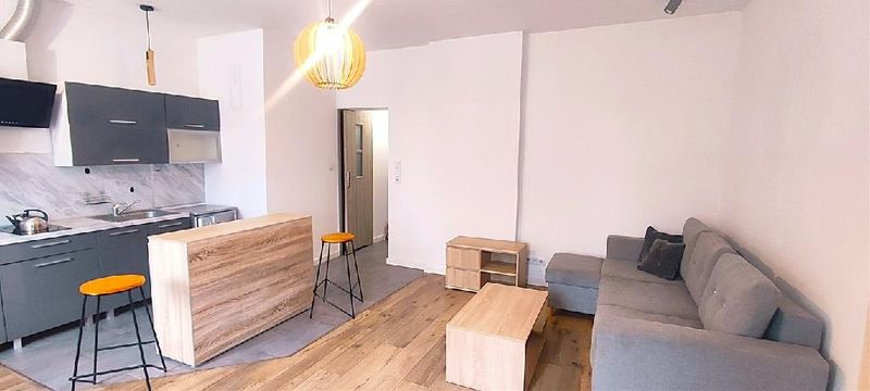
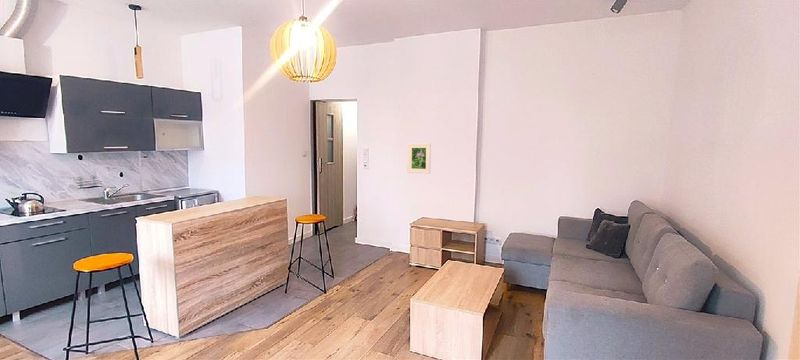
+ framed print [406,142,432,174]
